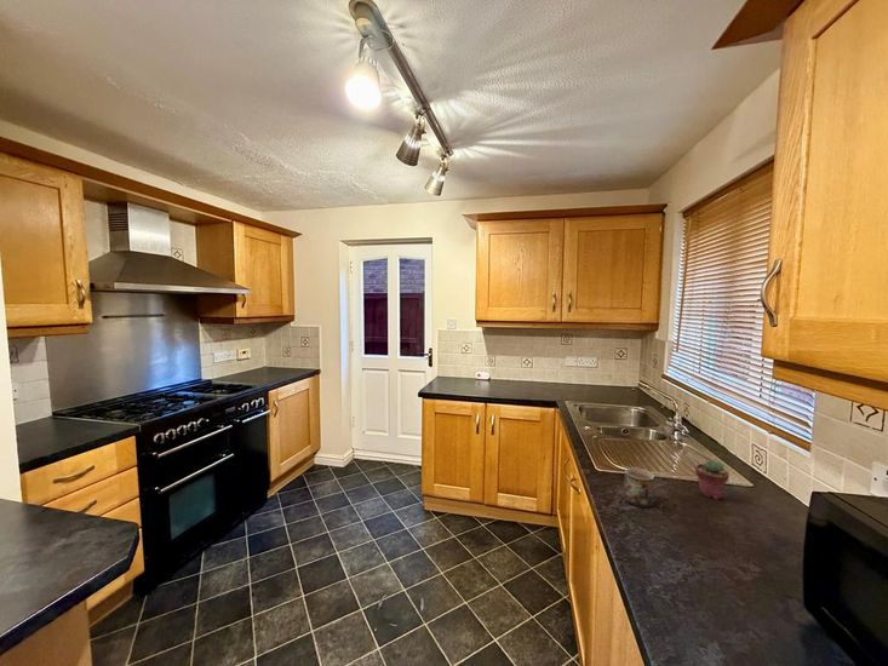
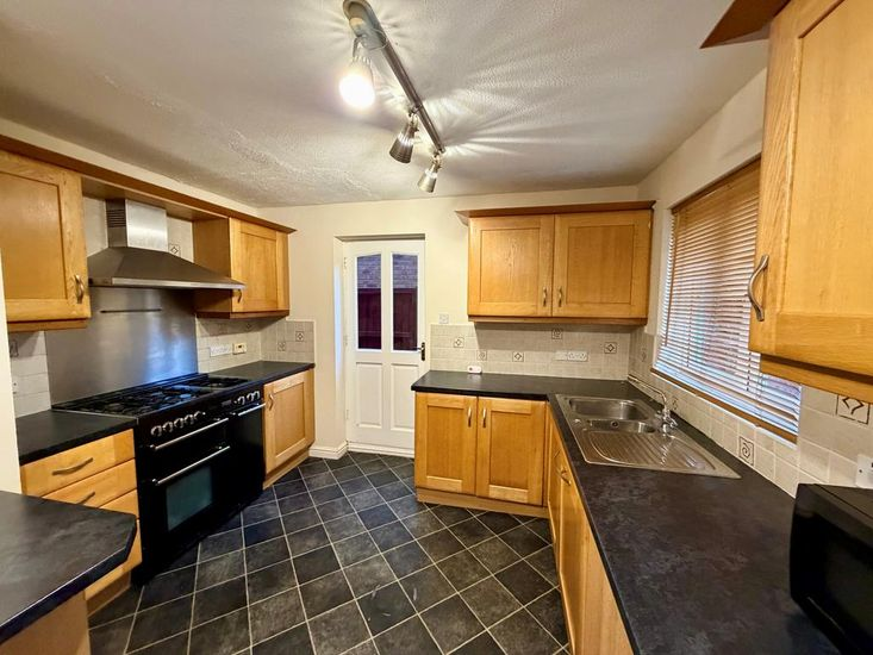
- mug [623,466,655,509]
- potted succulent [694,458,731,500]
